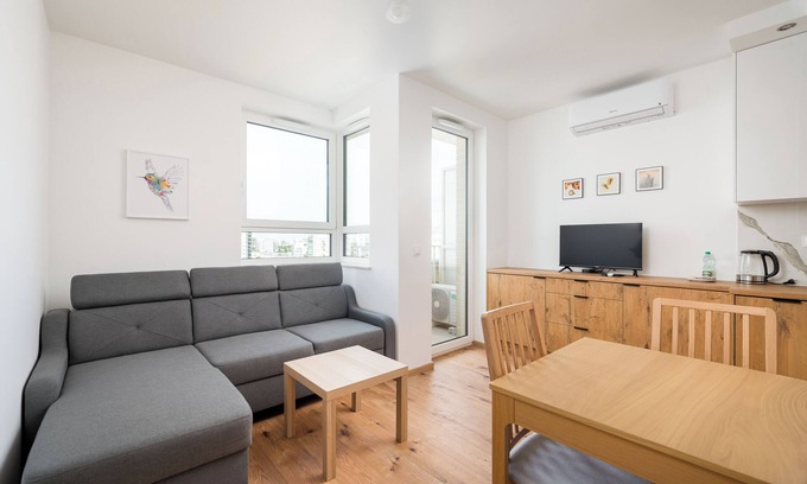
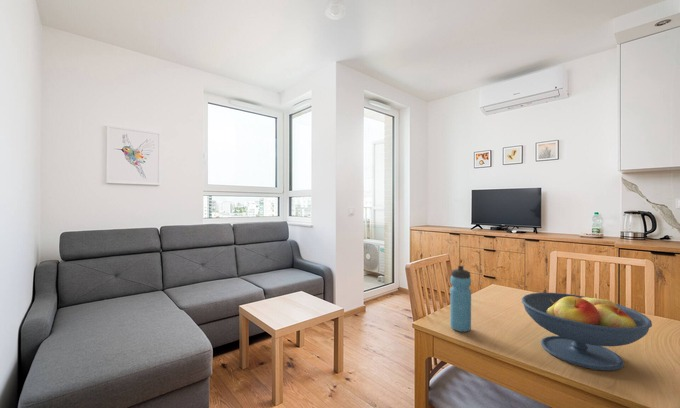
+ fruit bowl [521,292,653,372]
+ water bottle [449,265,472,333]
